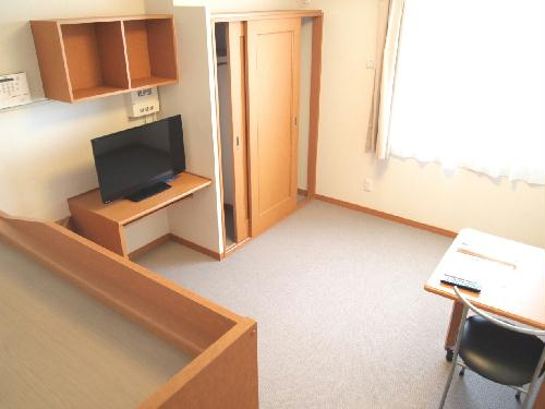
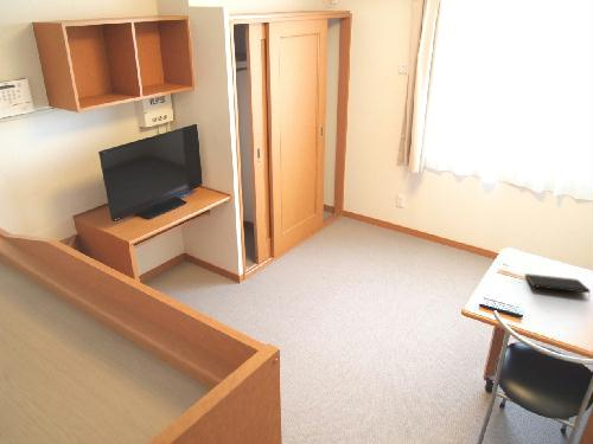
+ notepad [524,272,591,300]
